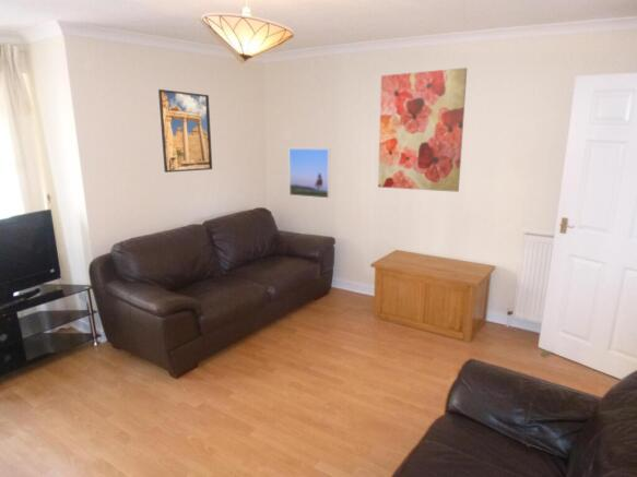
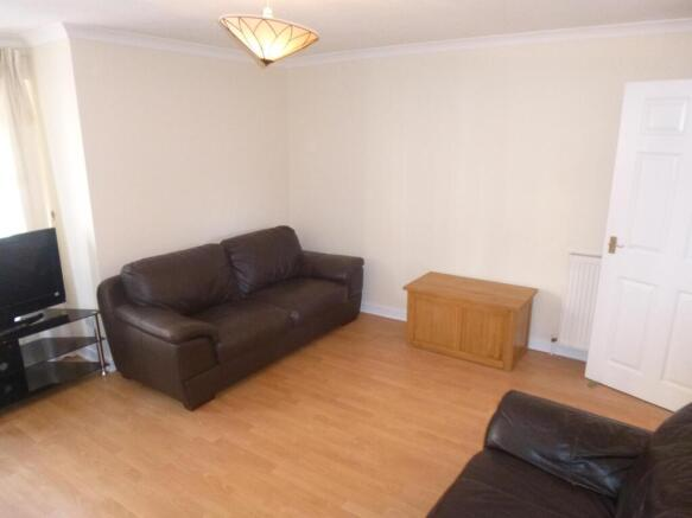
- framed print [288,147,331,200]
- wall art [377,67,468,193]
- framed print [157,88,213,174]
